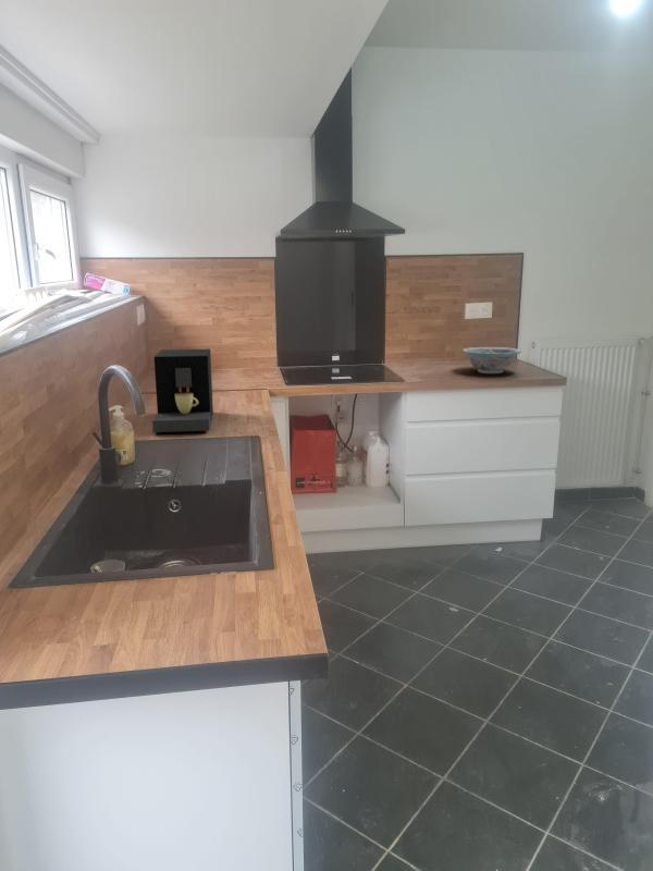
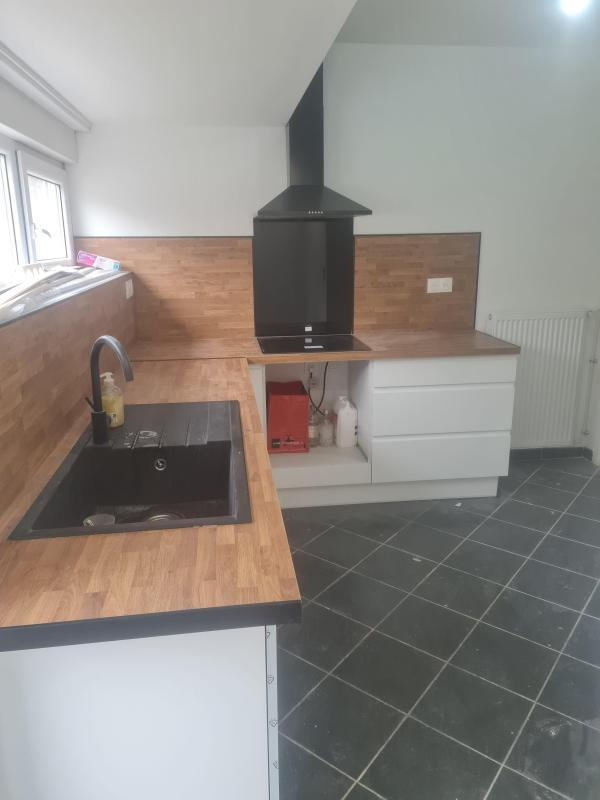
- coffee maker [151,348,214,433]
- bowl [461,346,522,375]
